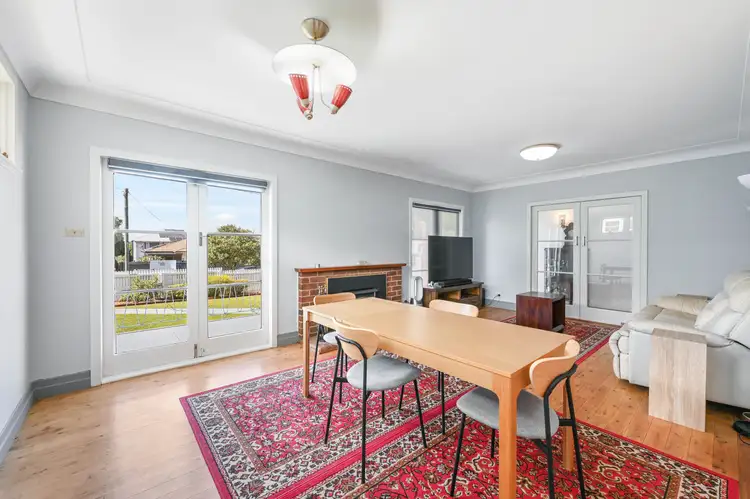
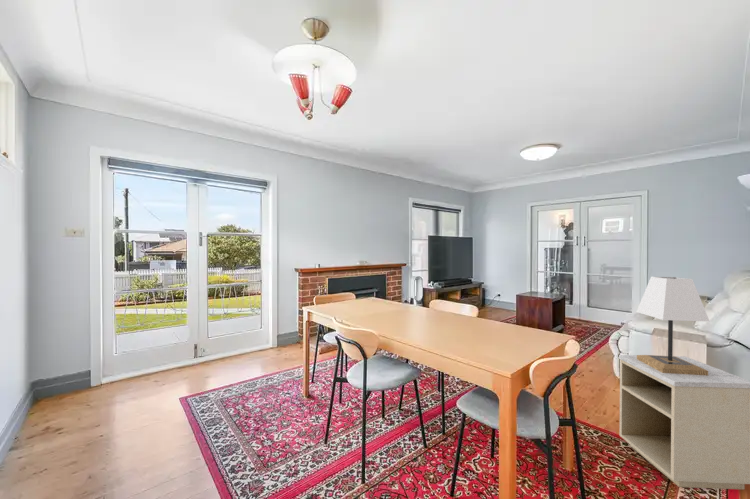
+ nightstand [618,354,750,490]
+ lamp [636,276,711,375]
